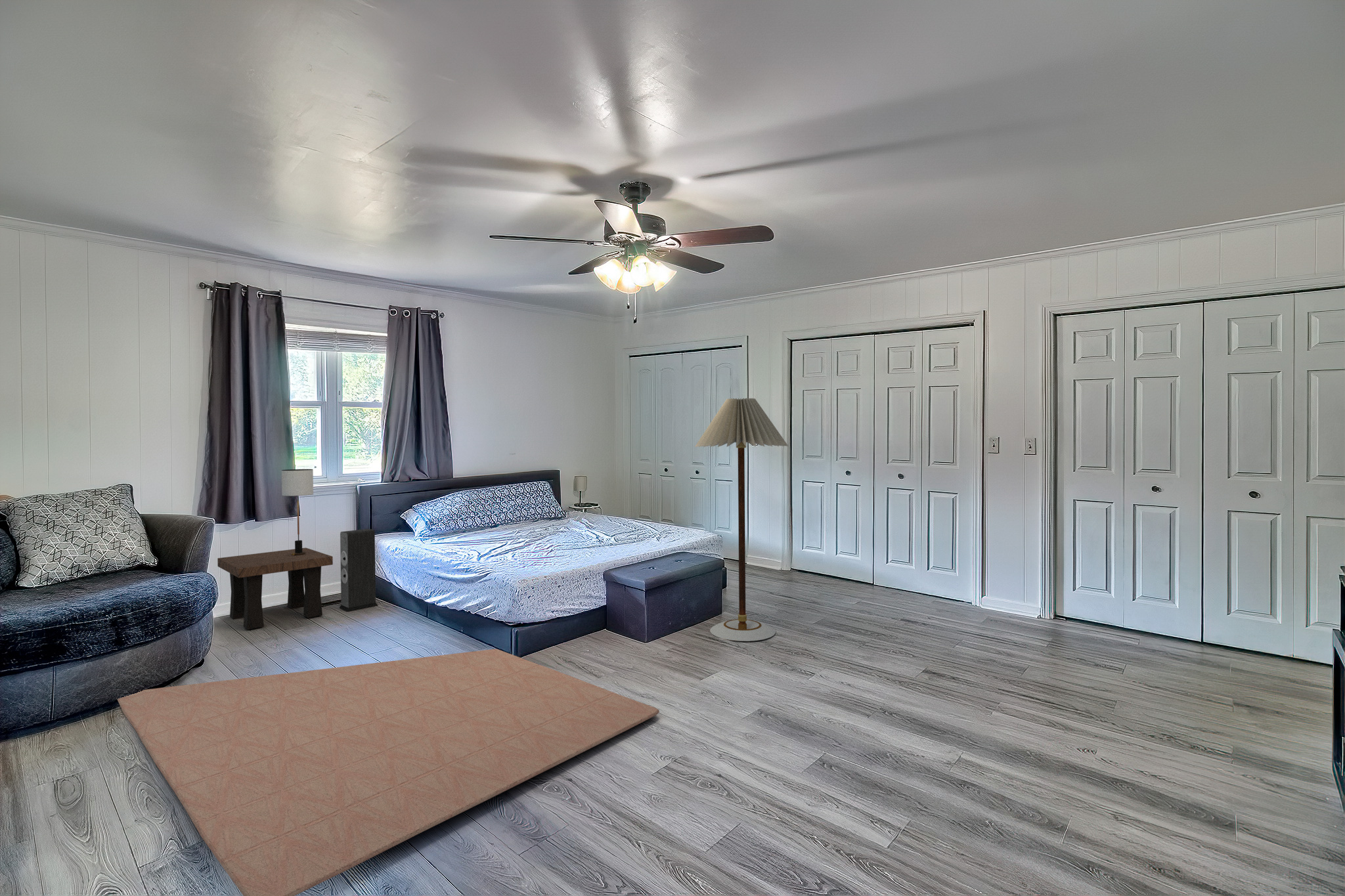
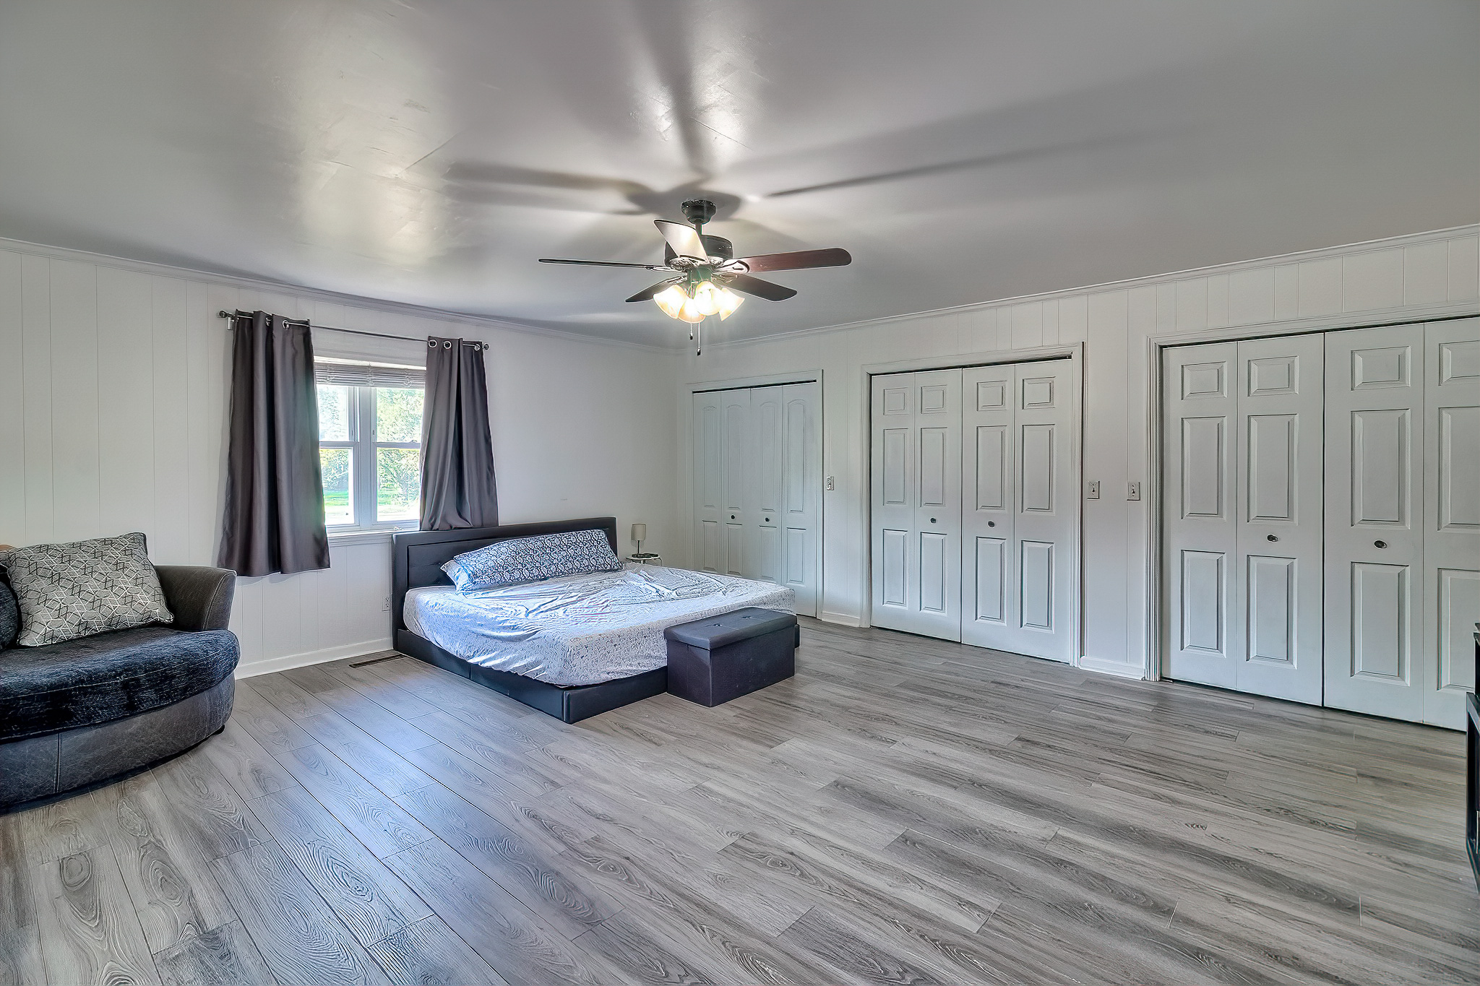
- side table [217,547,334,630]
- speaker [339,528,379,612]
- floor lamp [694,397,789,642]
- rug [117,649,660,896]
- table lamp [281,469,314,555]
